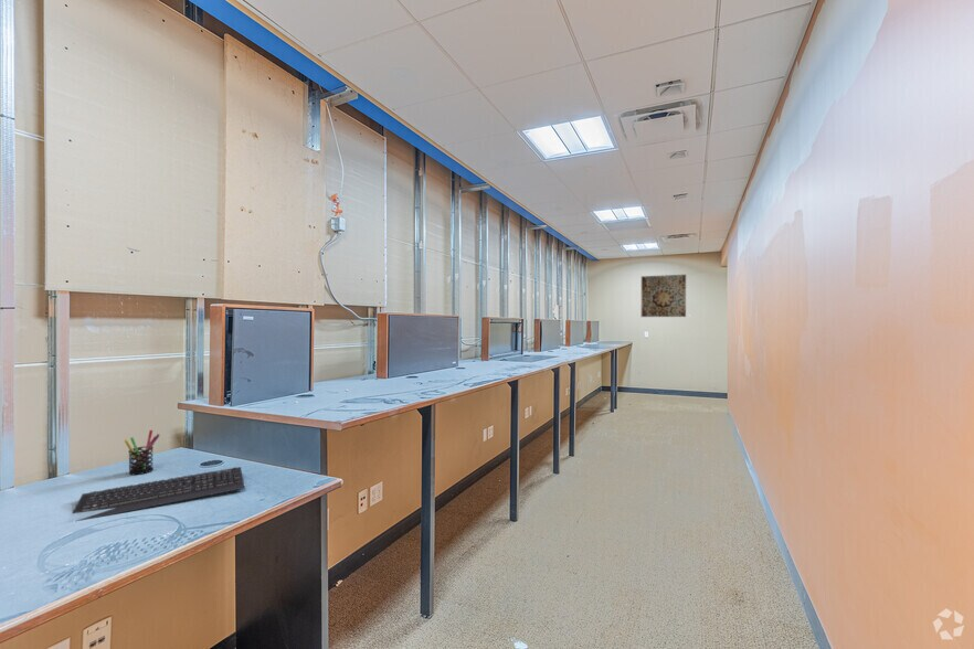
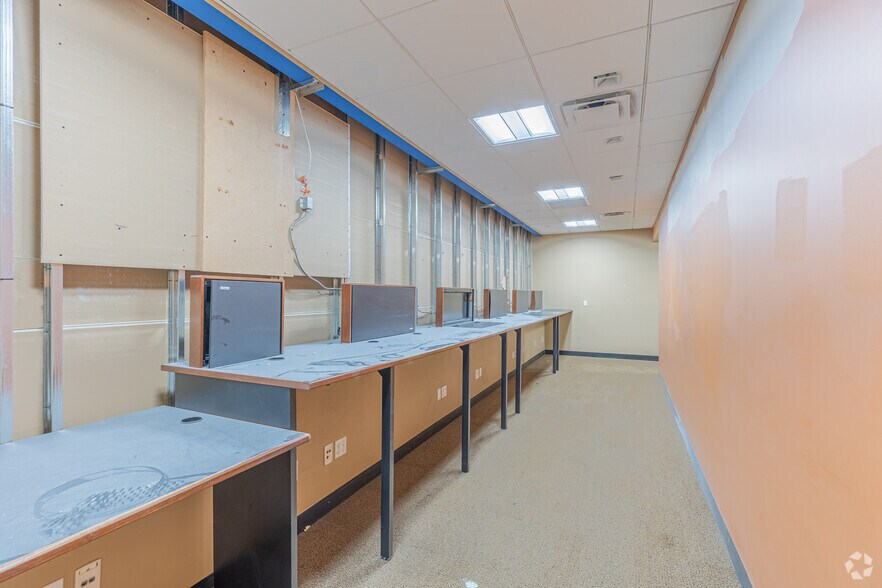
- pen holder [123,429,160,476]
- keyboard [72,466,246,522]
- wall art [640,274,687,318]
